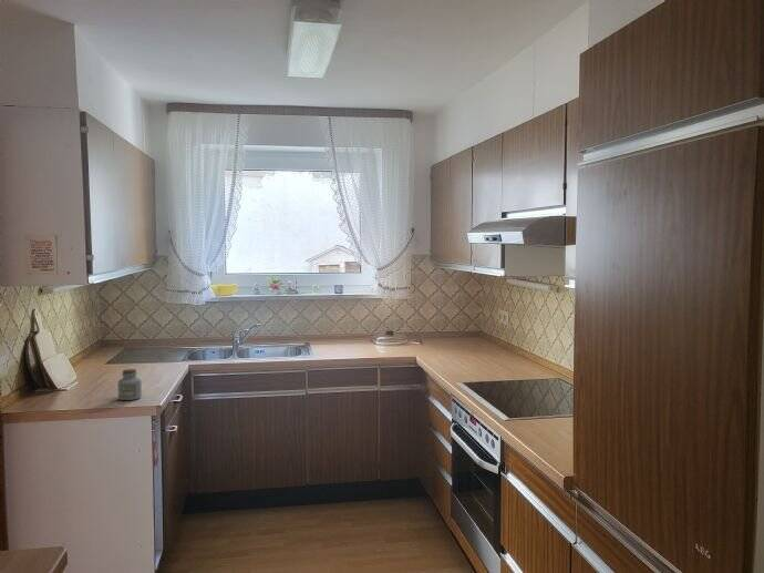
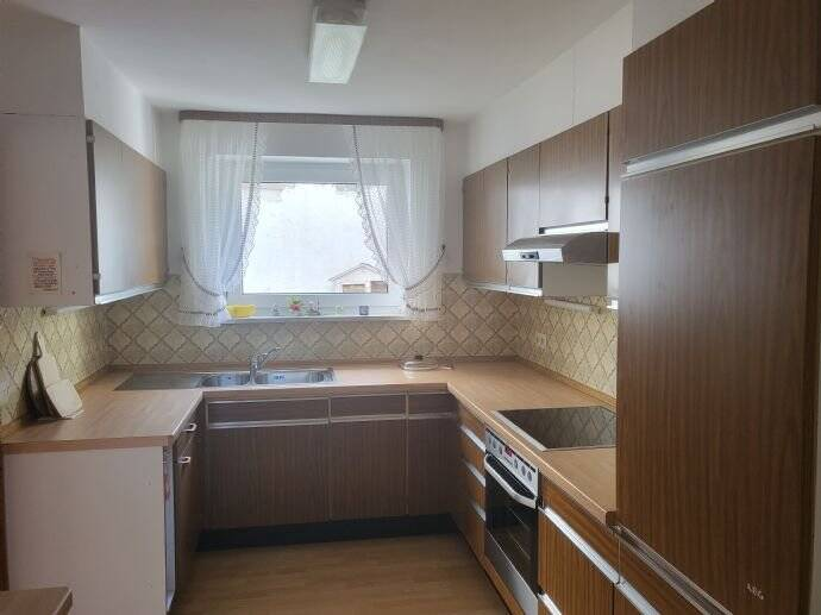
- jar [117,368,143,401]
